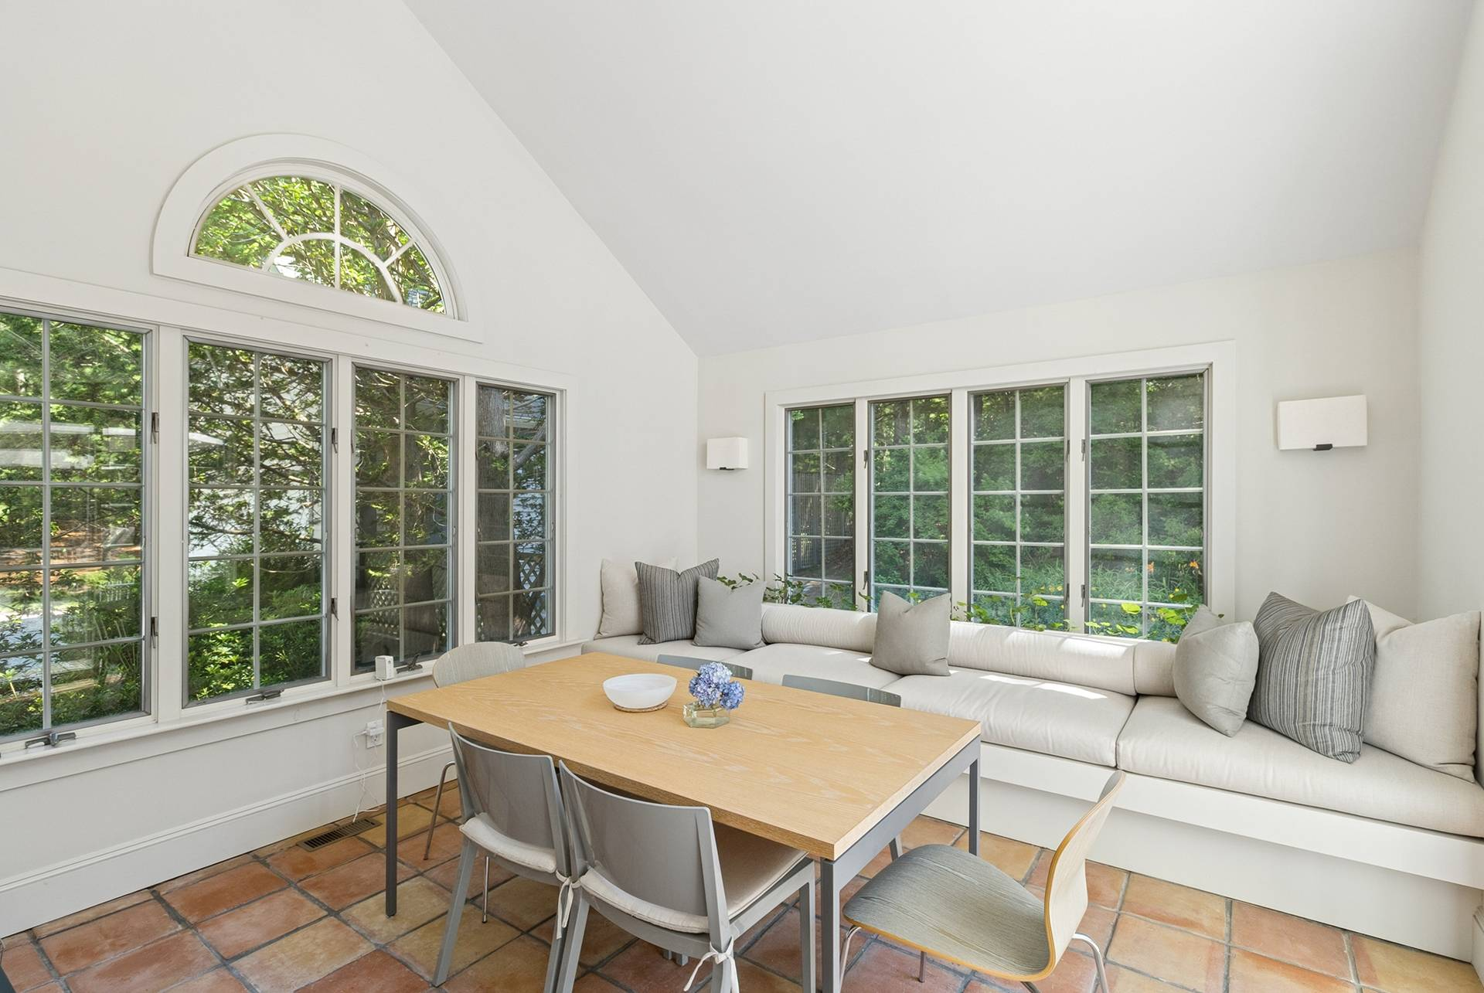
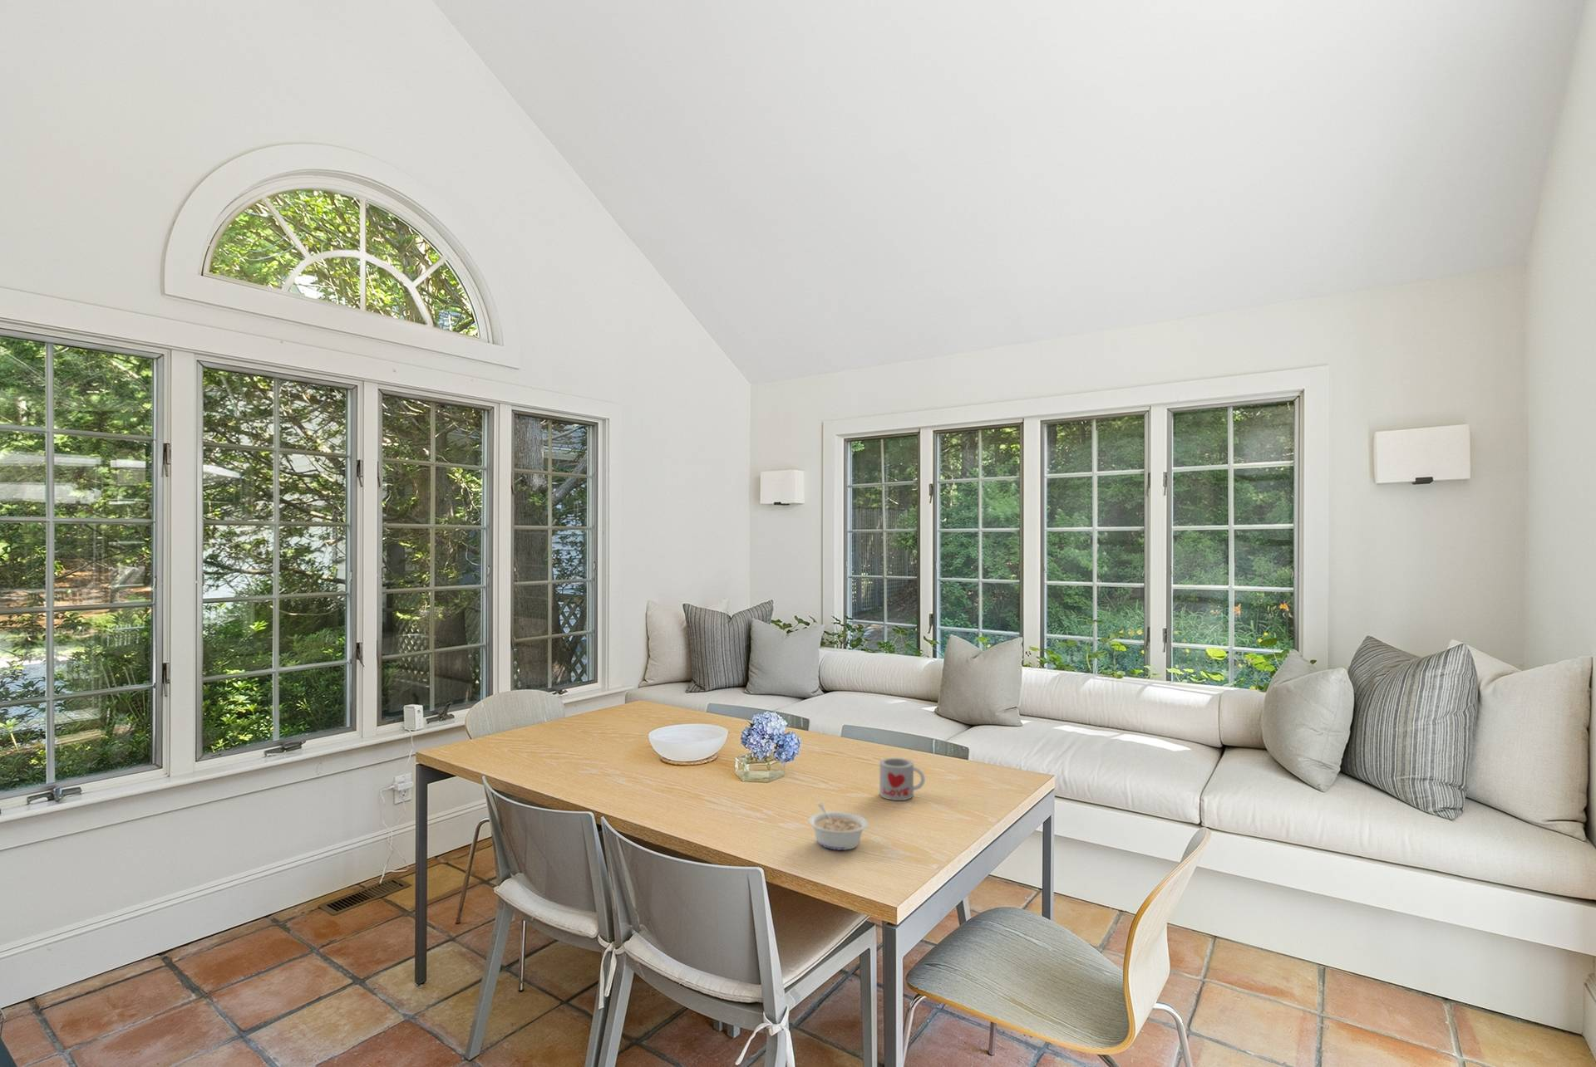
+ legume [807,803,869,851]
+ mug [878,757,926,801]
